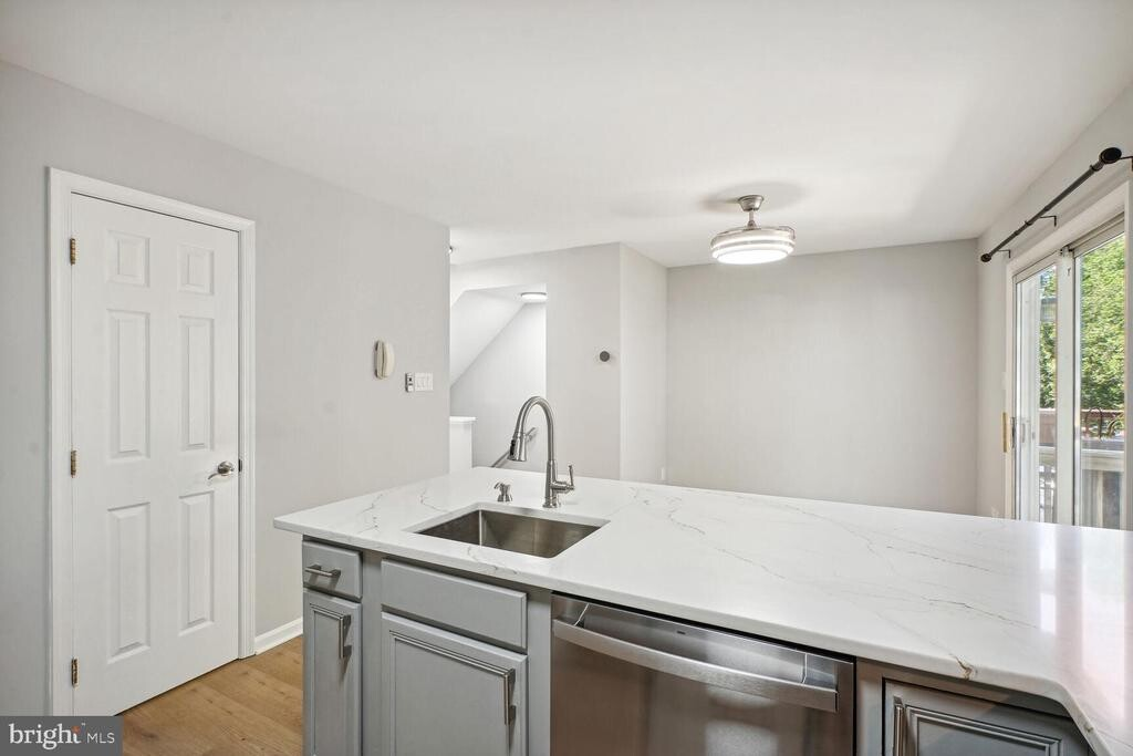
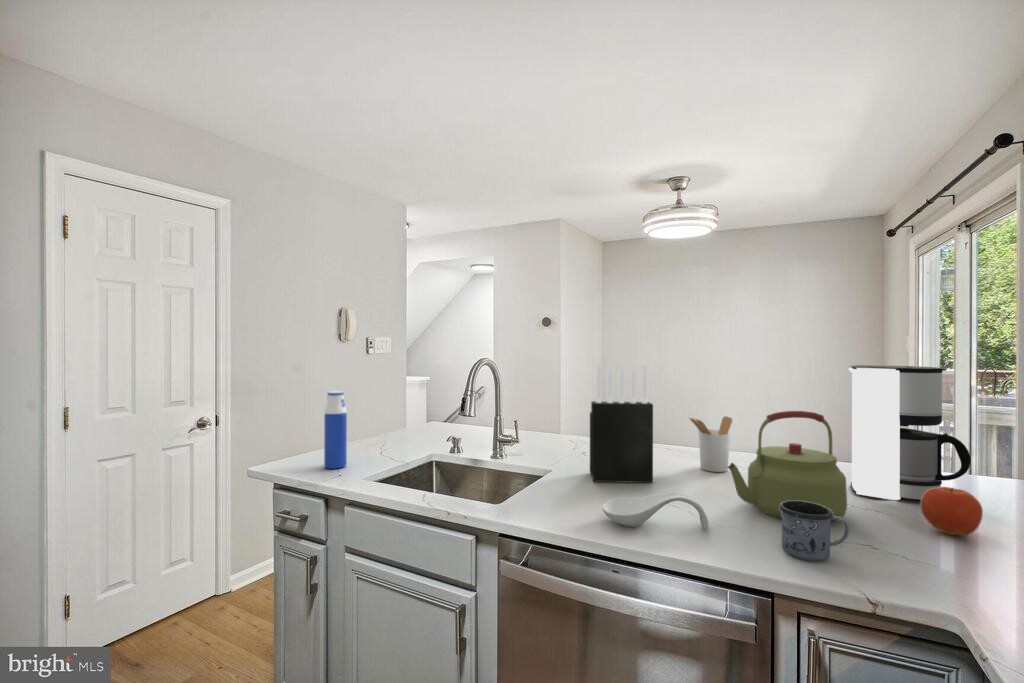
+ utensil holder [687,415,733,473]
+ water bottle [323,390,348,470]
+ coffee maker [848,364,972,503]
+ spoon rest [601,491,710,530]
+ knife block [589,363,654,484]
+ mug [780,501,850,562]
+ kettle [728,410,848,523]
+ fruit [919,486,984,537]
